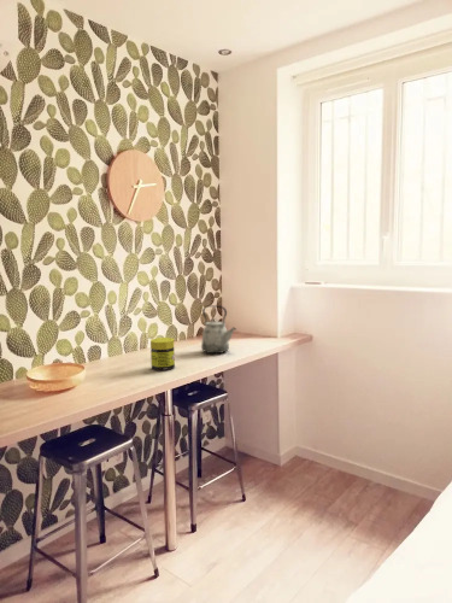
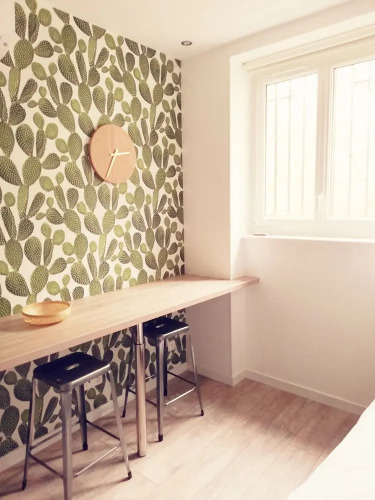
- kettle [200,304,237,355]
- jar [149,336,176,371]
